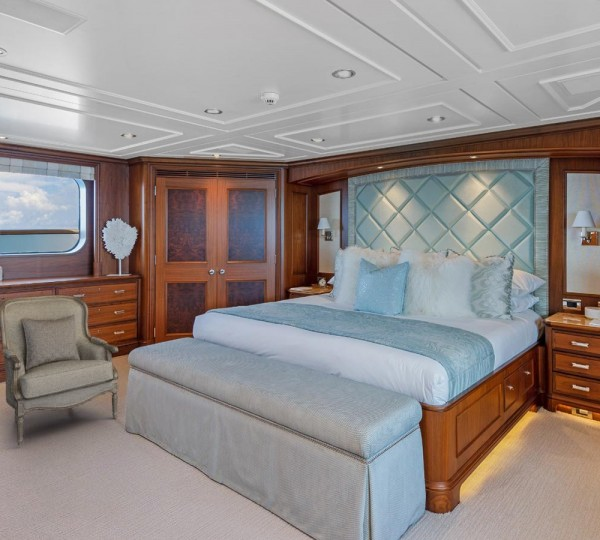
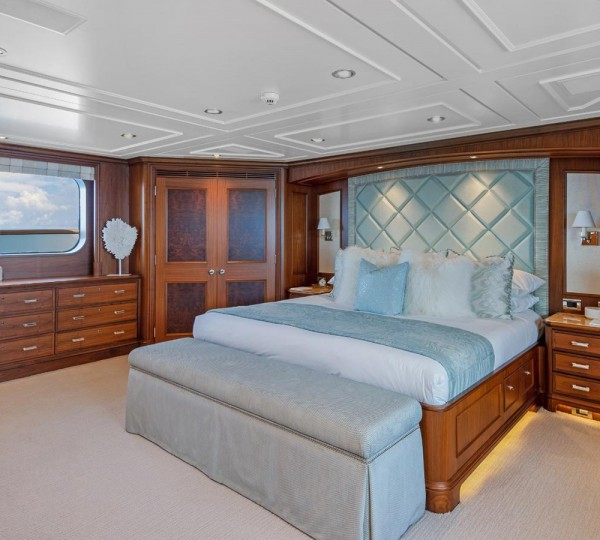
- armchair [0,294,120,447]
